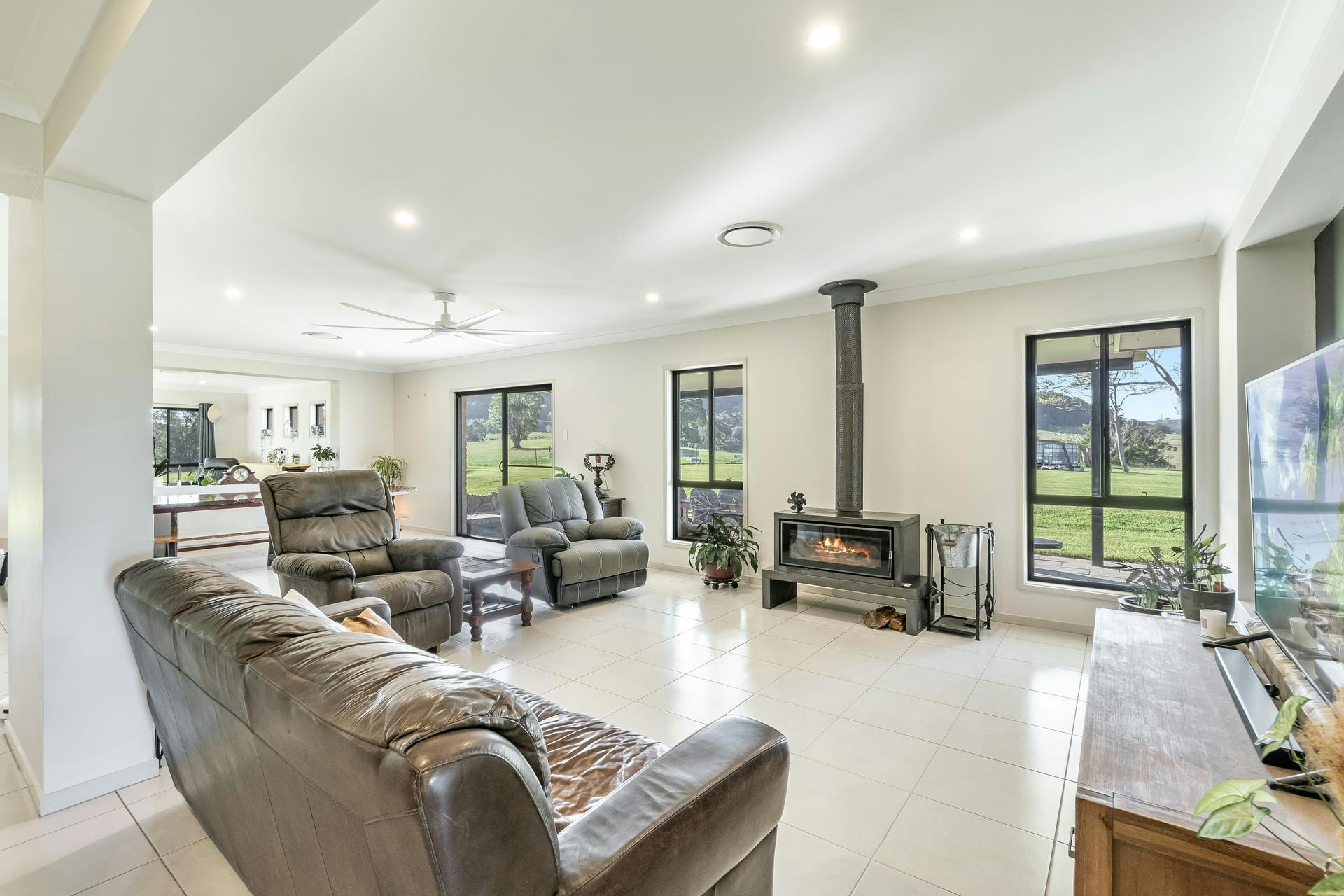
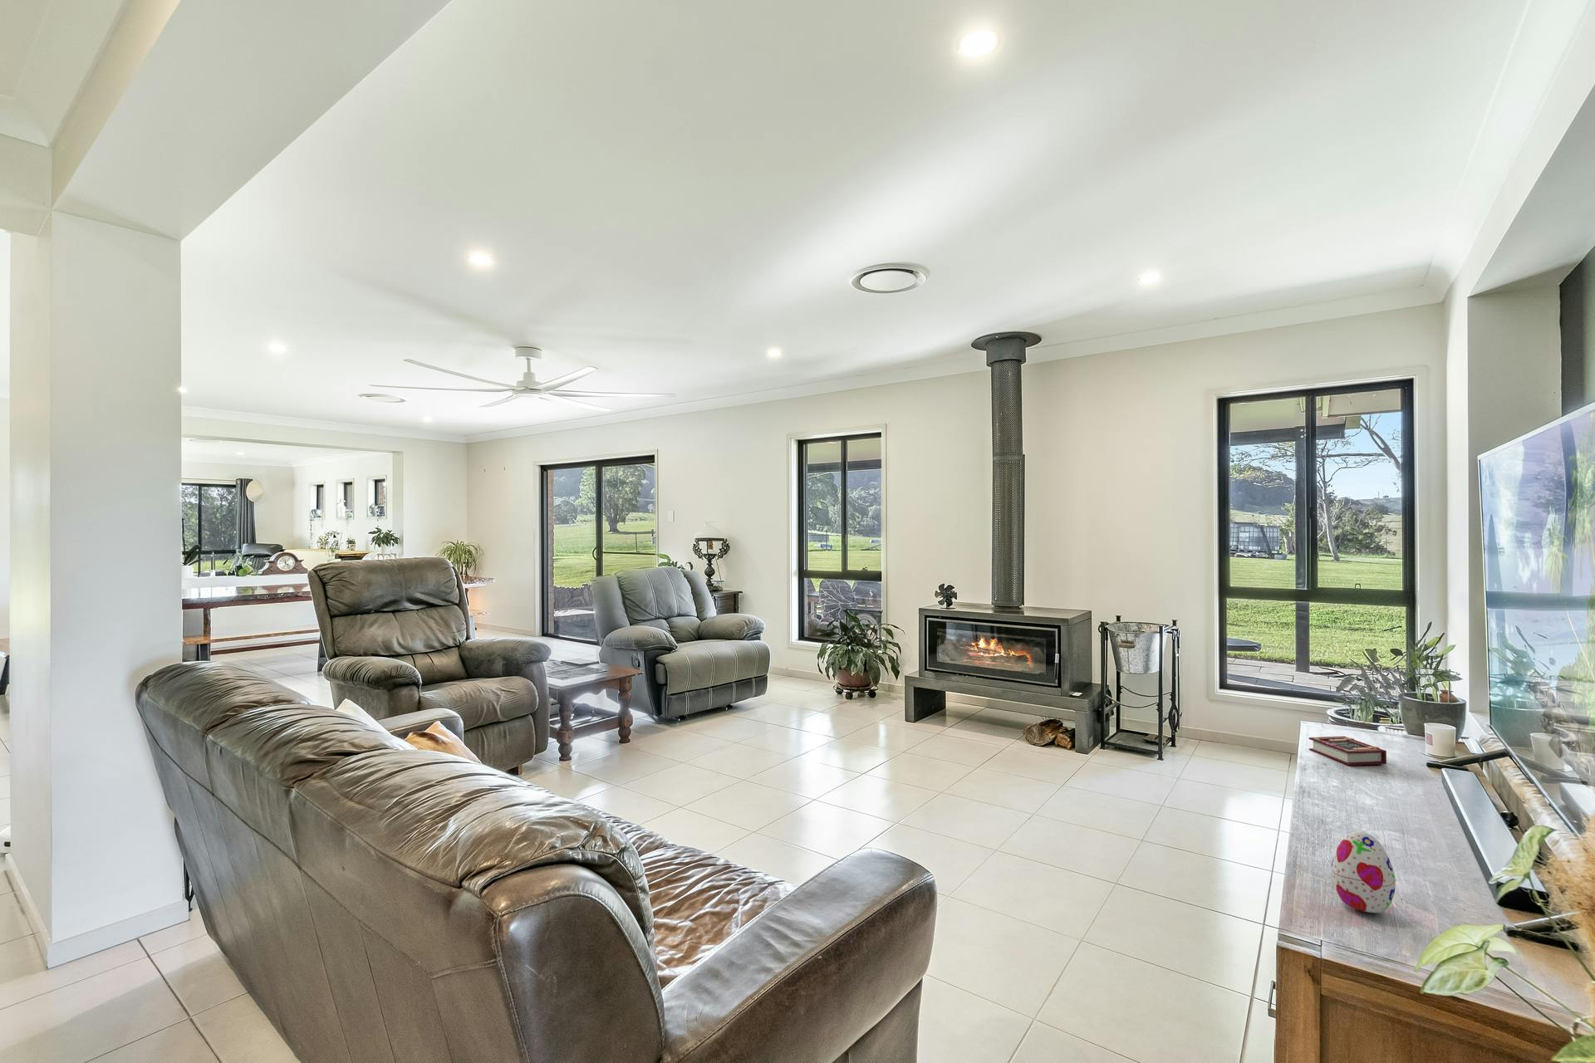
+ book [1309,736,1387,766]
+ decorative egg [1330,830,1397,914]
